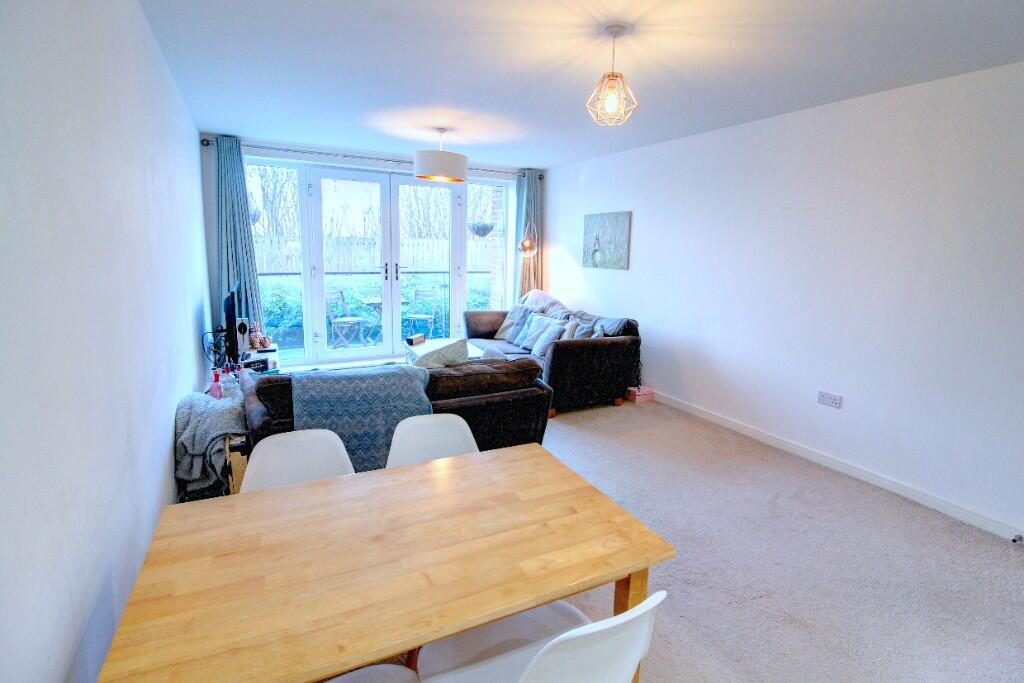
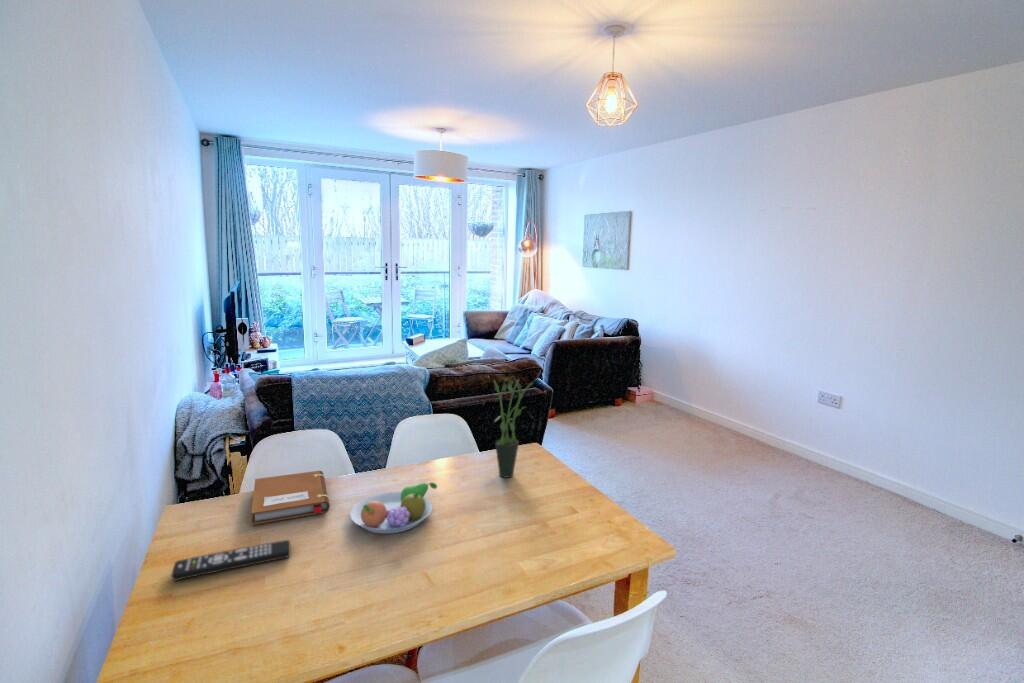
+ remote control [170,539,292,582]
+ potted plant [493,375,537,479]
+ fruit bowl [349,482,438,535]
+ notebook [250,470,330,526]
